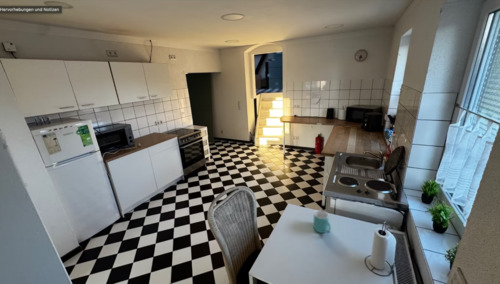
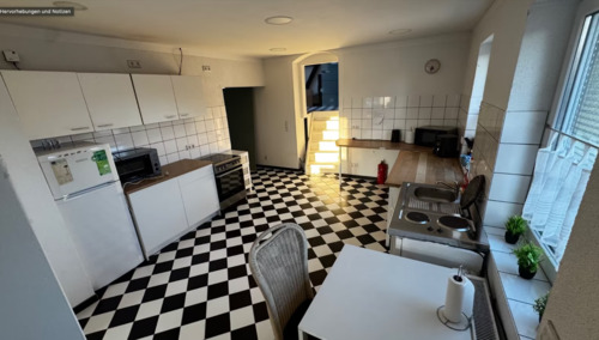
- mug [312,209,332,234]
